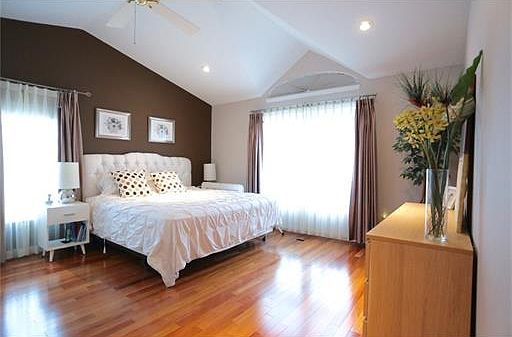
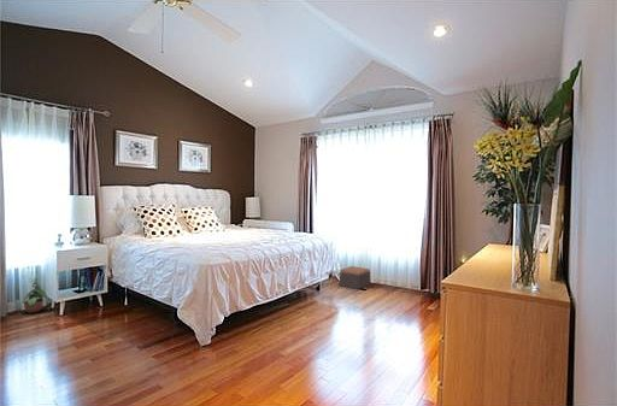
+ potted plant [20,277,48,314]
+ footstool [339,265,371,290]
